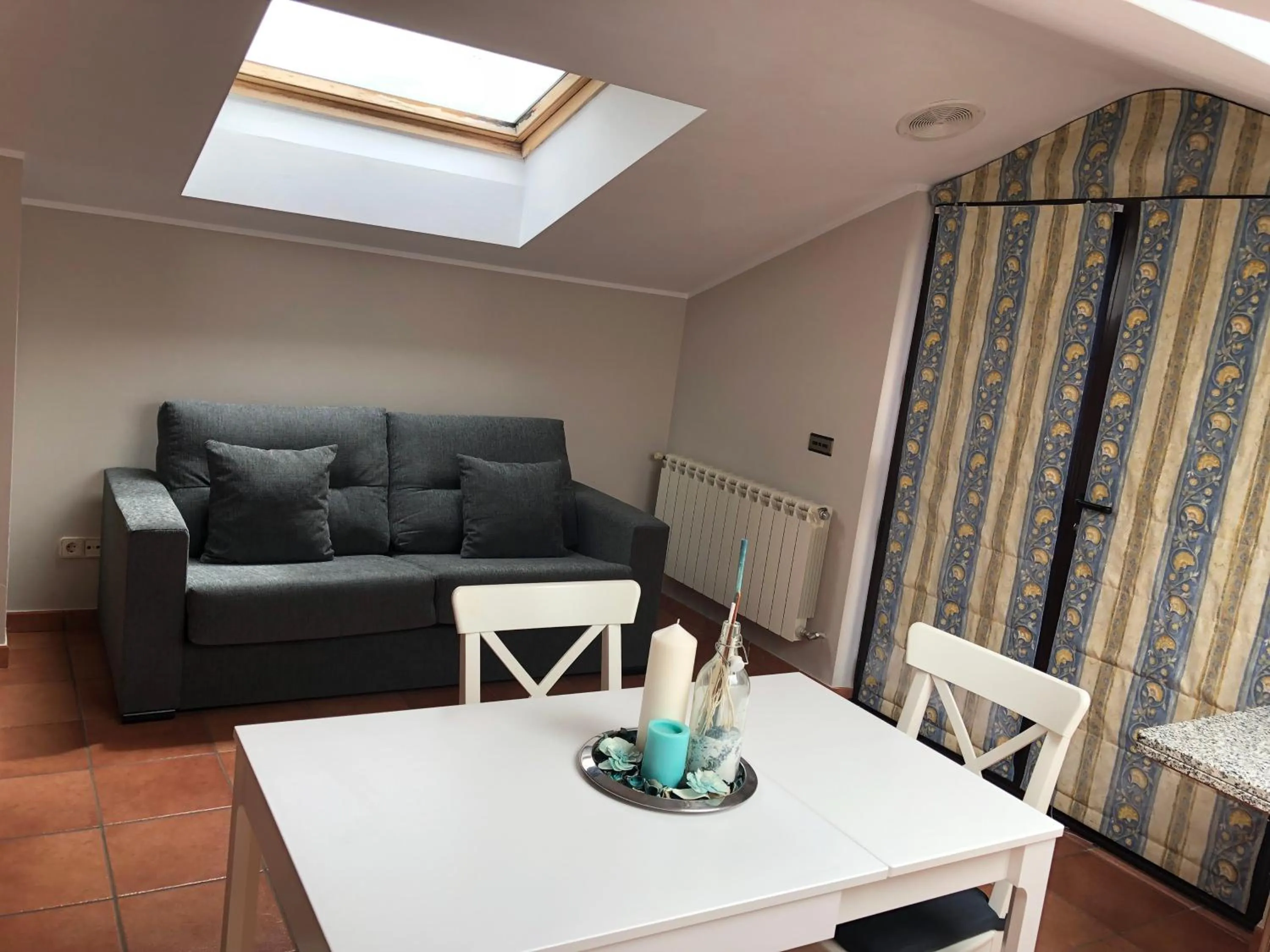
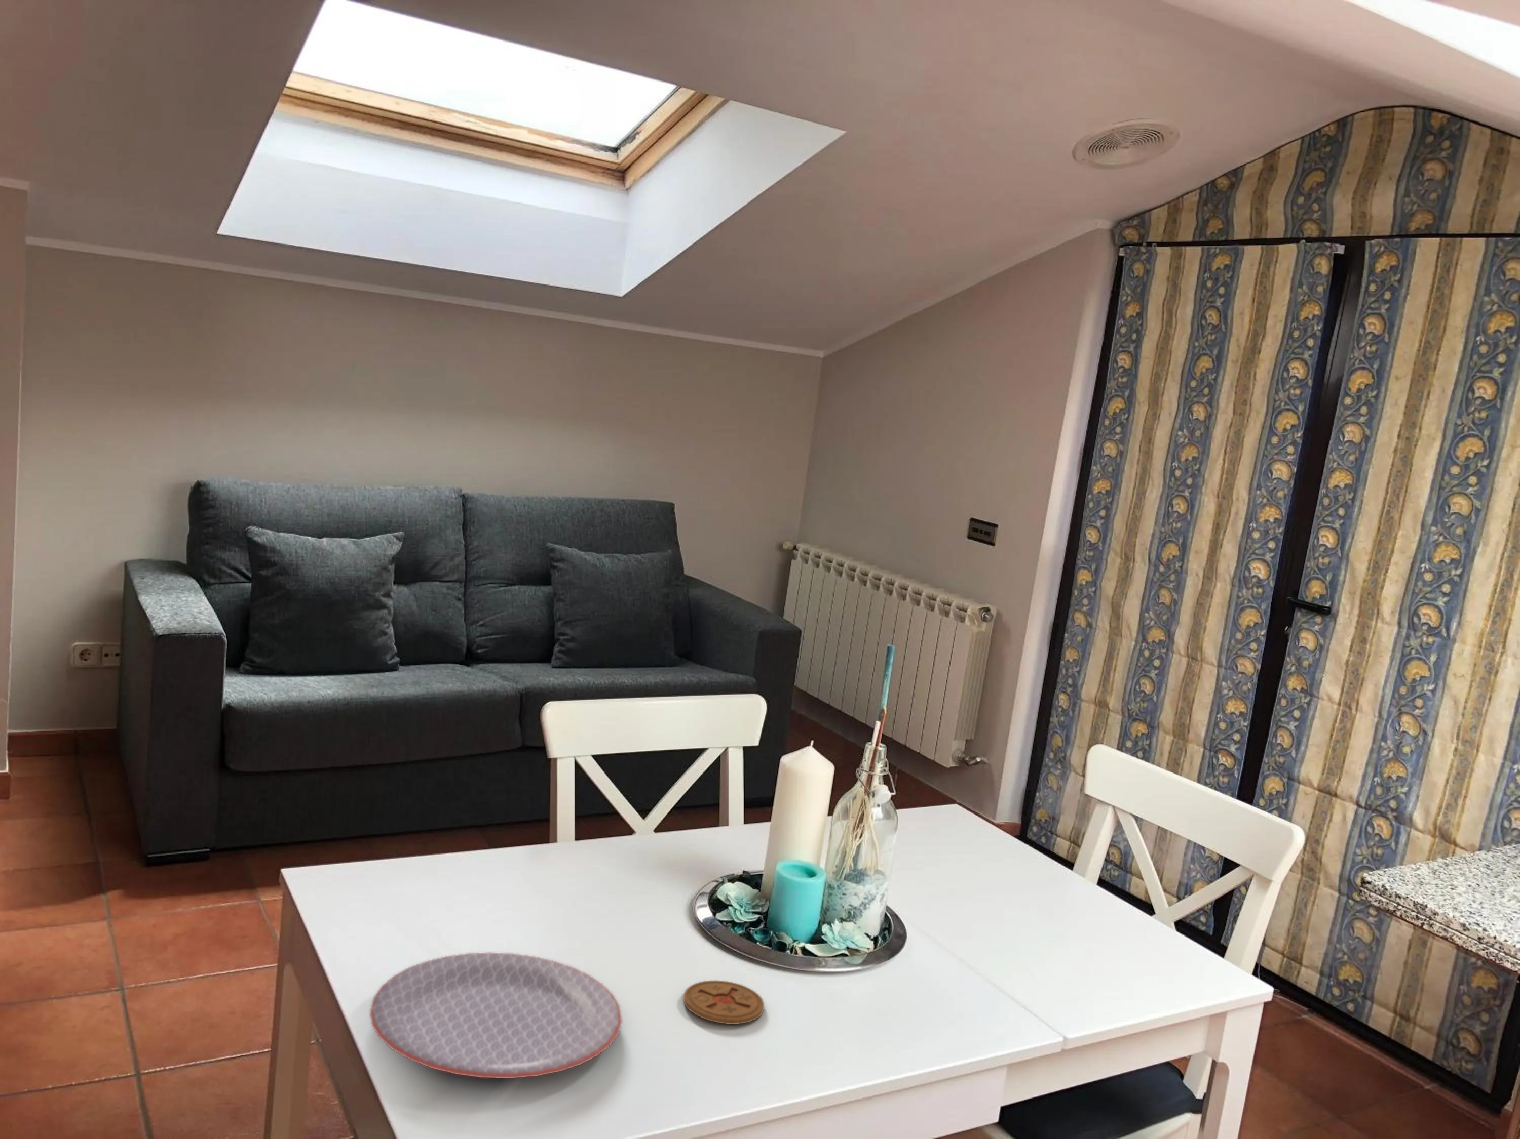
+ coaster [682,980,765,1024]
+ plate [370,951,622,1079]
